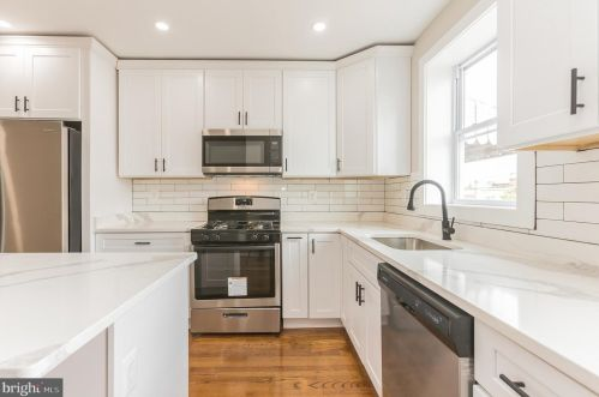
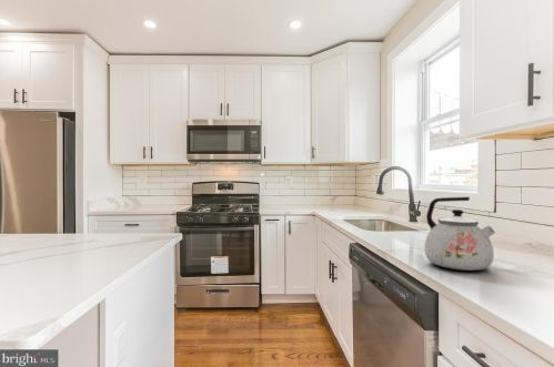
+ kettle [423,196,496,272]
